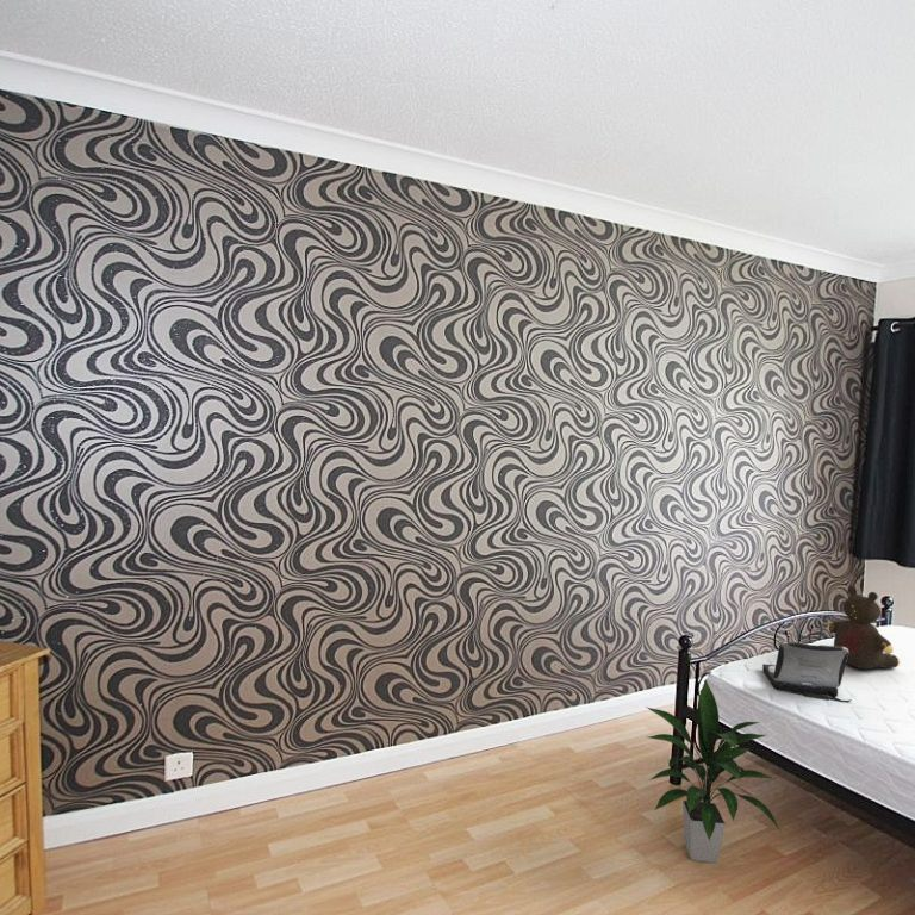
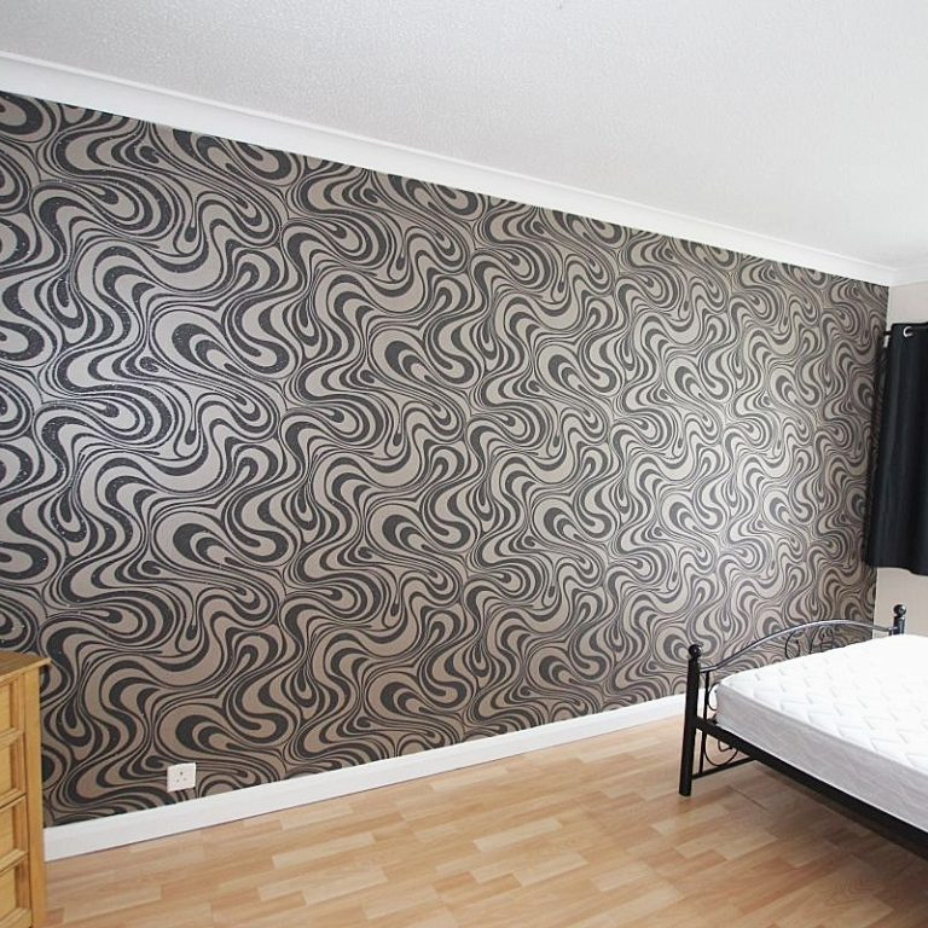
- laptop [761,641,853,703]
- indoor plant [645,678,783,864]
- teddy bear [826,585,902,670]
